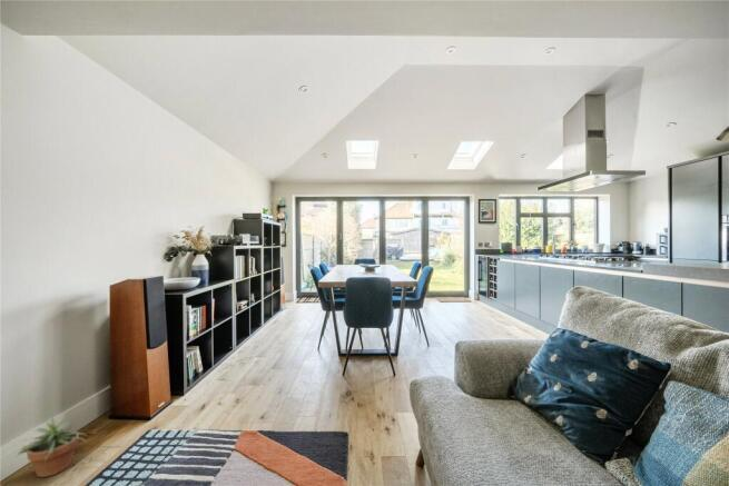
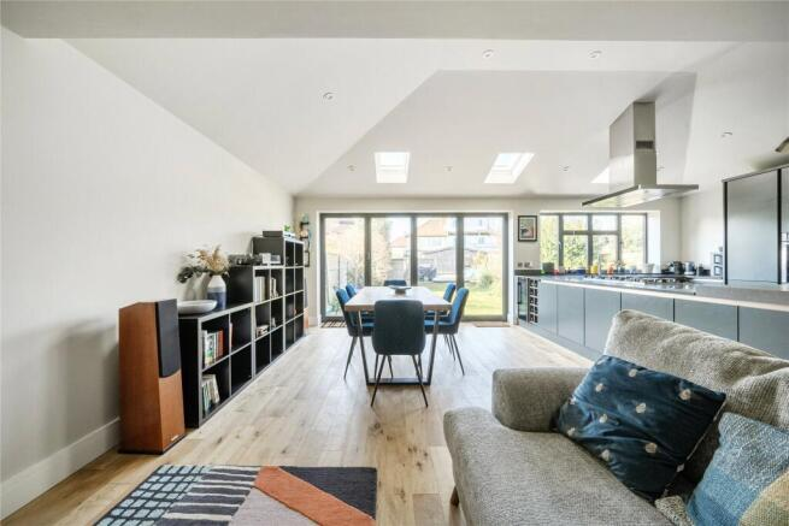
- potted plant [13,413,88,478]
